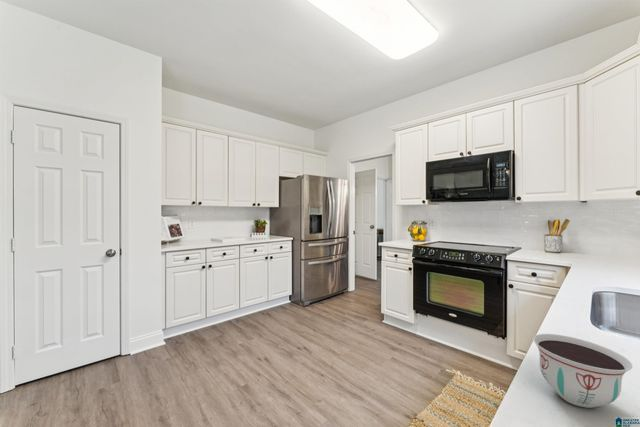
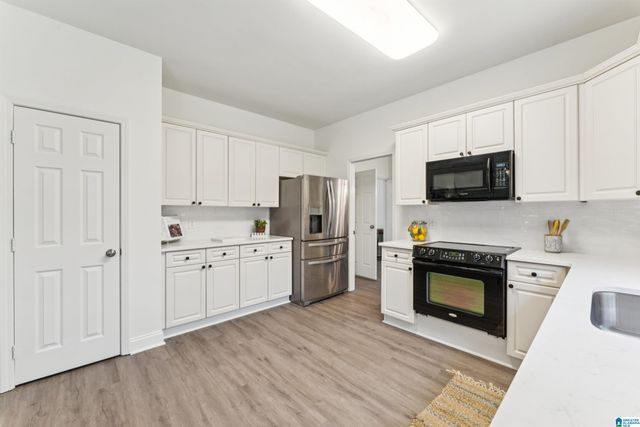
- bowl [532,333,633,409]
